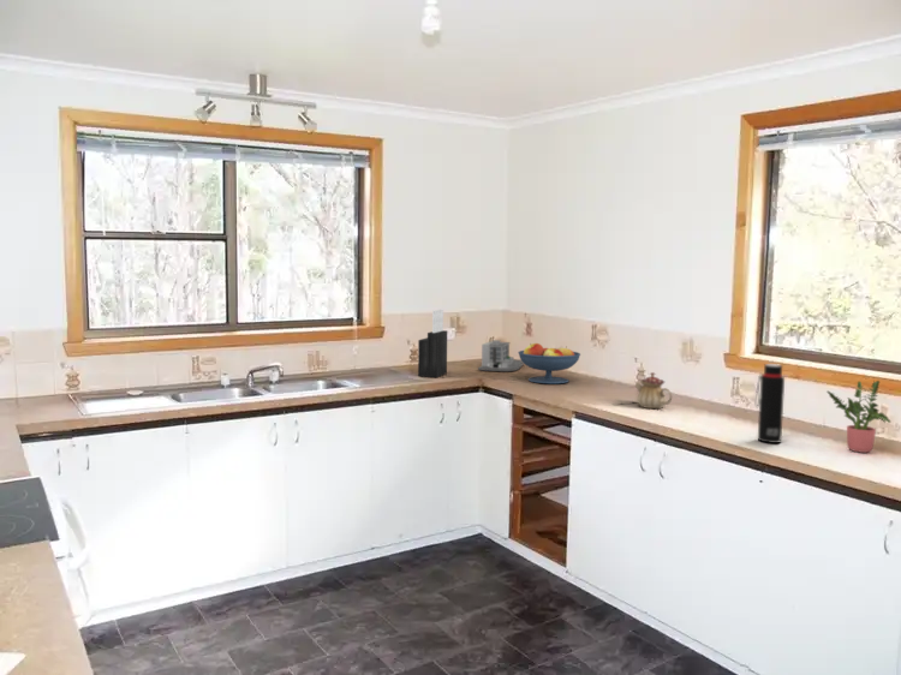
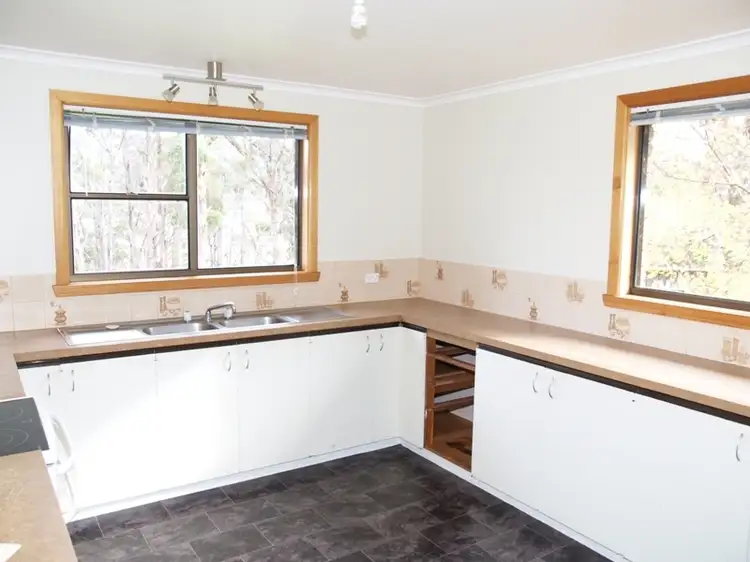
- fruit bowl [517,342,581,384]
- water bottle [754,363,786,444]
- teapot [633,371,673,410]
- potted plant [825,380,891,454]
- architectural model [477,339,525,372]
- knife block [417,307,448,378]
